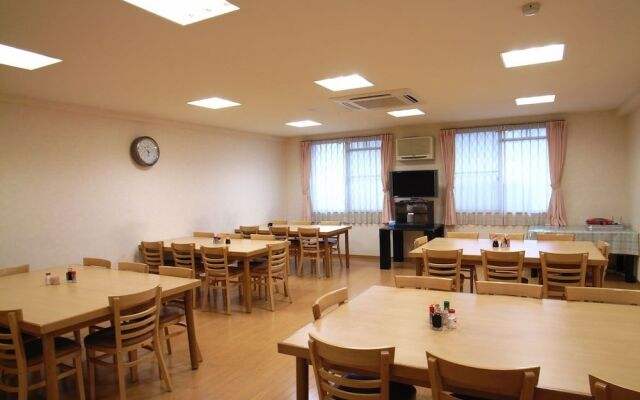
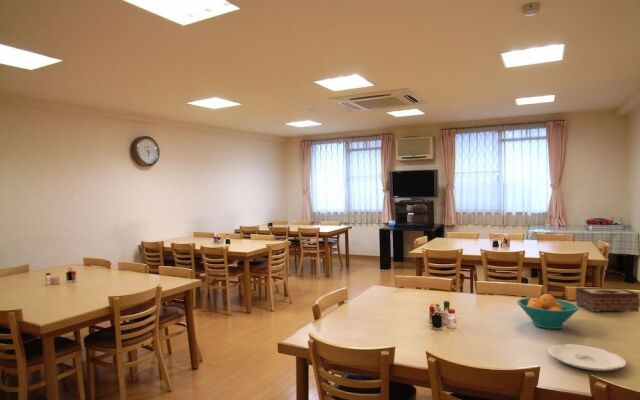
+ fruit bowl [516,293,580,330]
+ tissue box [575,287,640,313]
+ plate [547,343,627,372]
